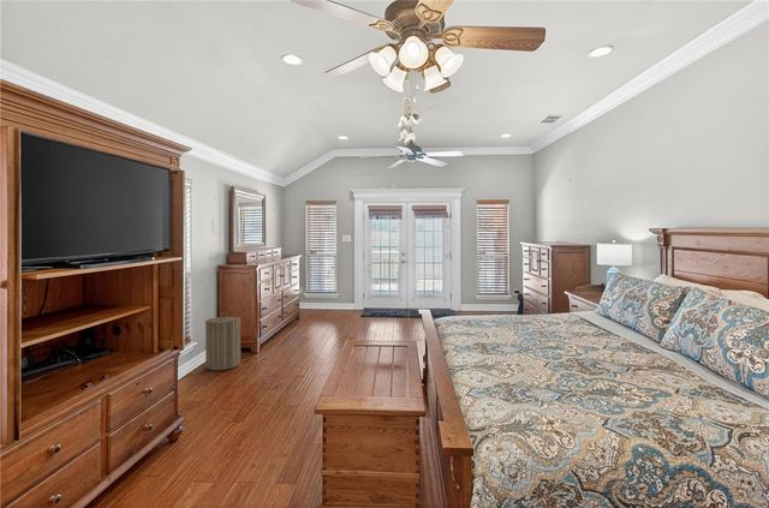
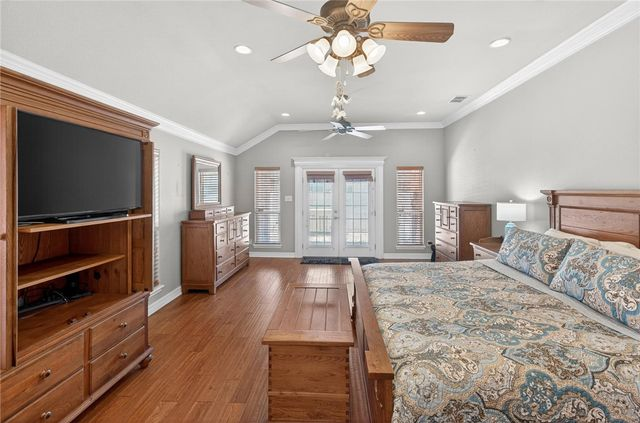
- laundry hamper [204,311,242,371]
